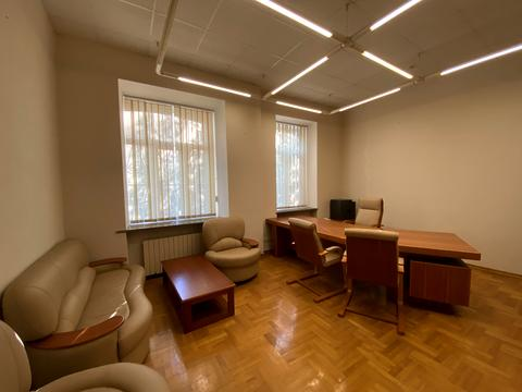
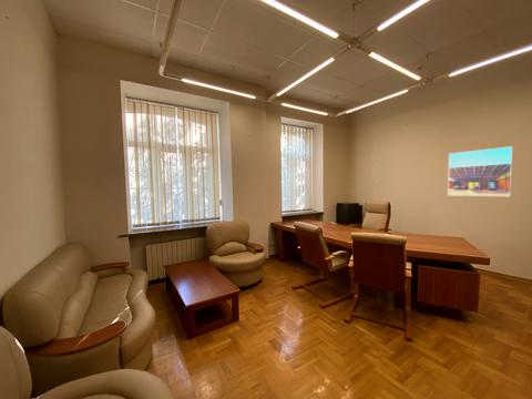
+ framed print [447,145,513,197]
